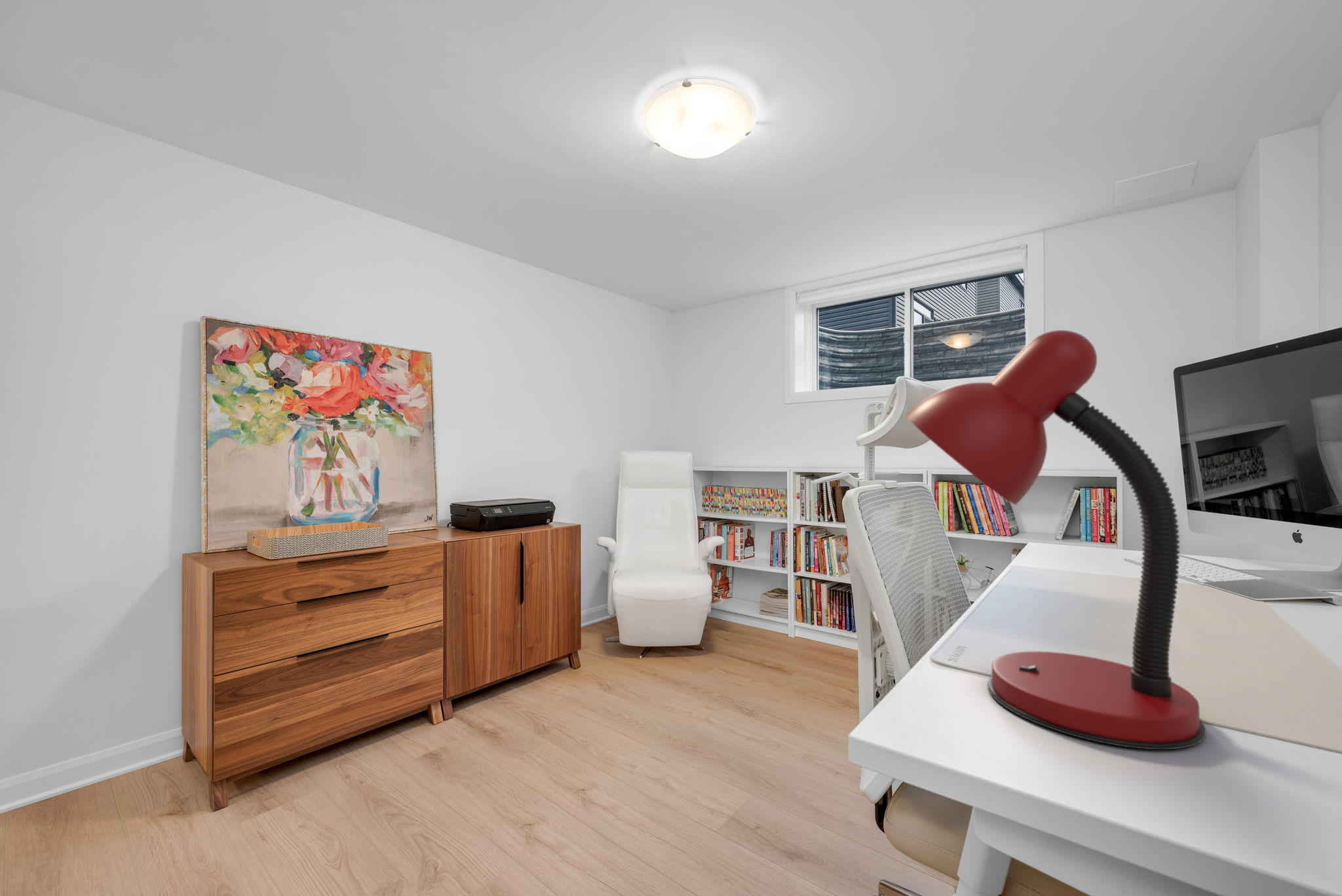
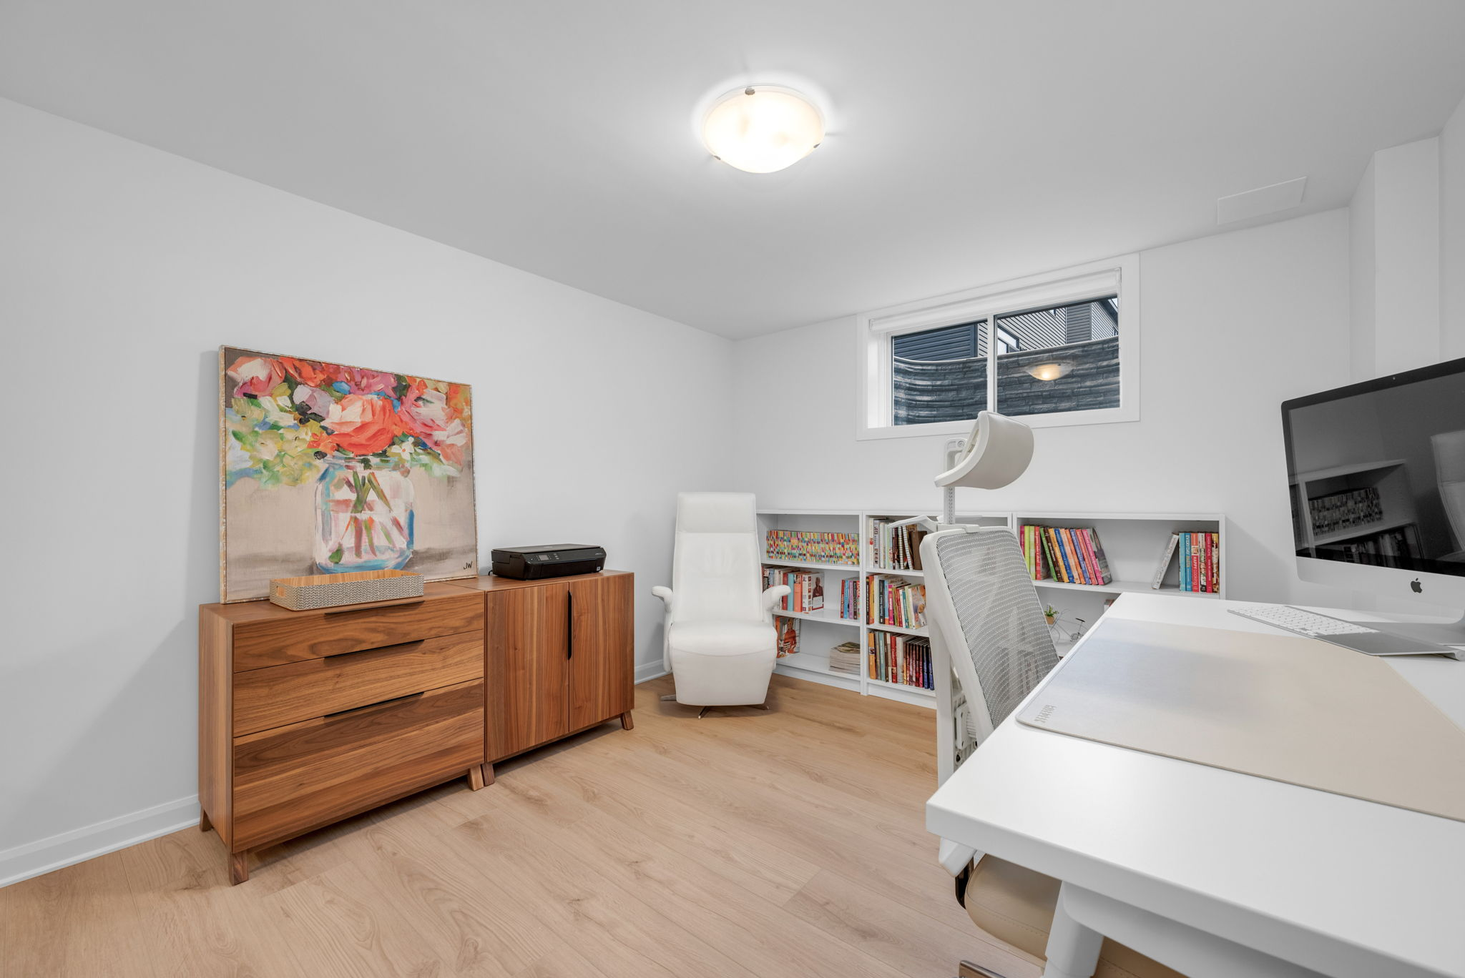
- desk lamp [905,329,1207,750]
